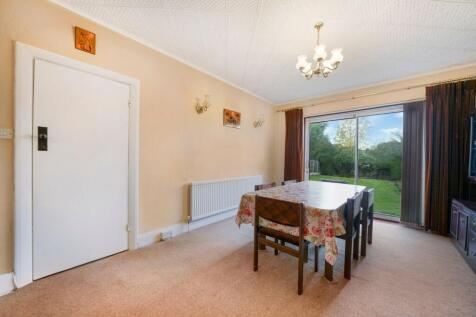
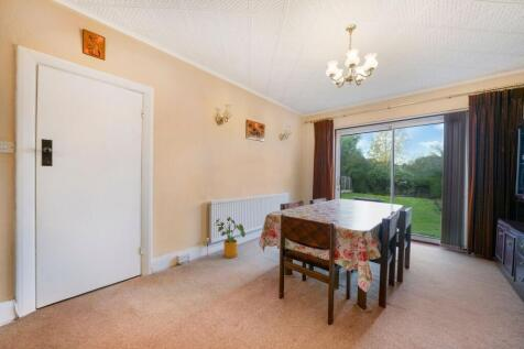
+ house plant [215,216,247,259]
